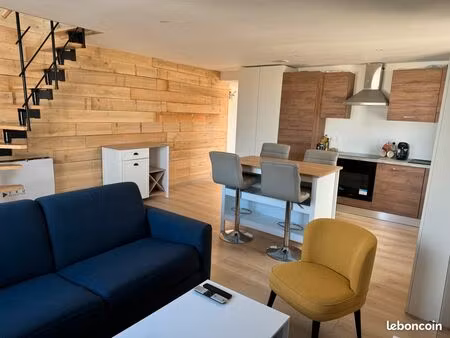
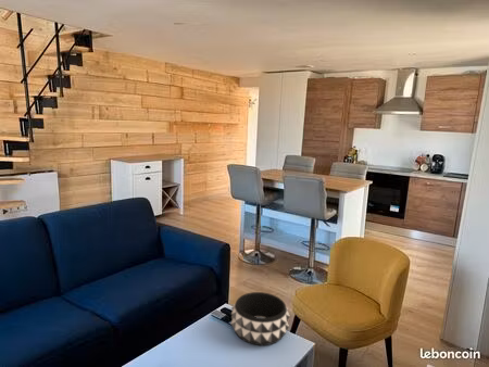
+ decorative bowl [230,291,291,346]
